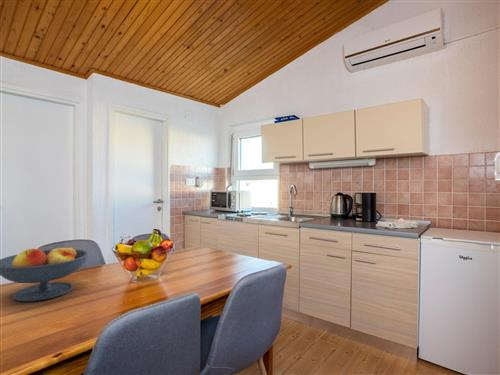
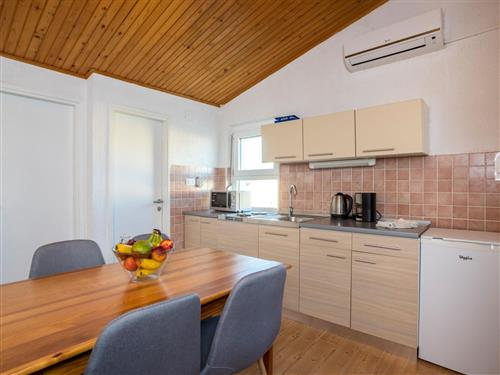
- fruit bowl [0,244,89,303]
